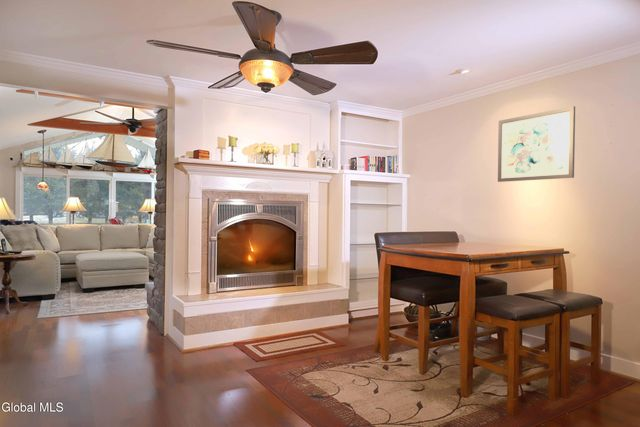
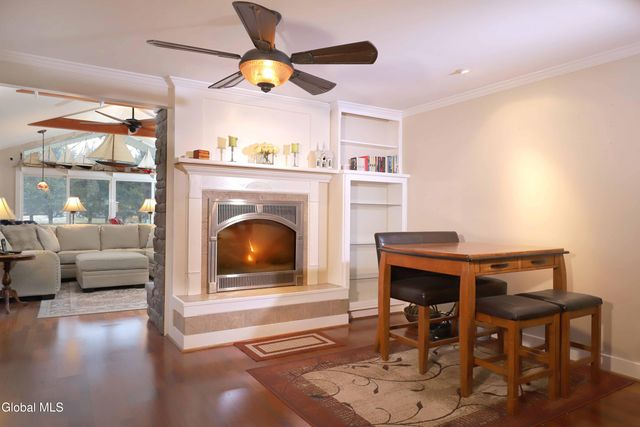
- wall art [497,105,576,183]
